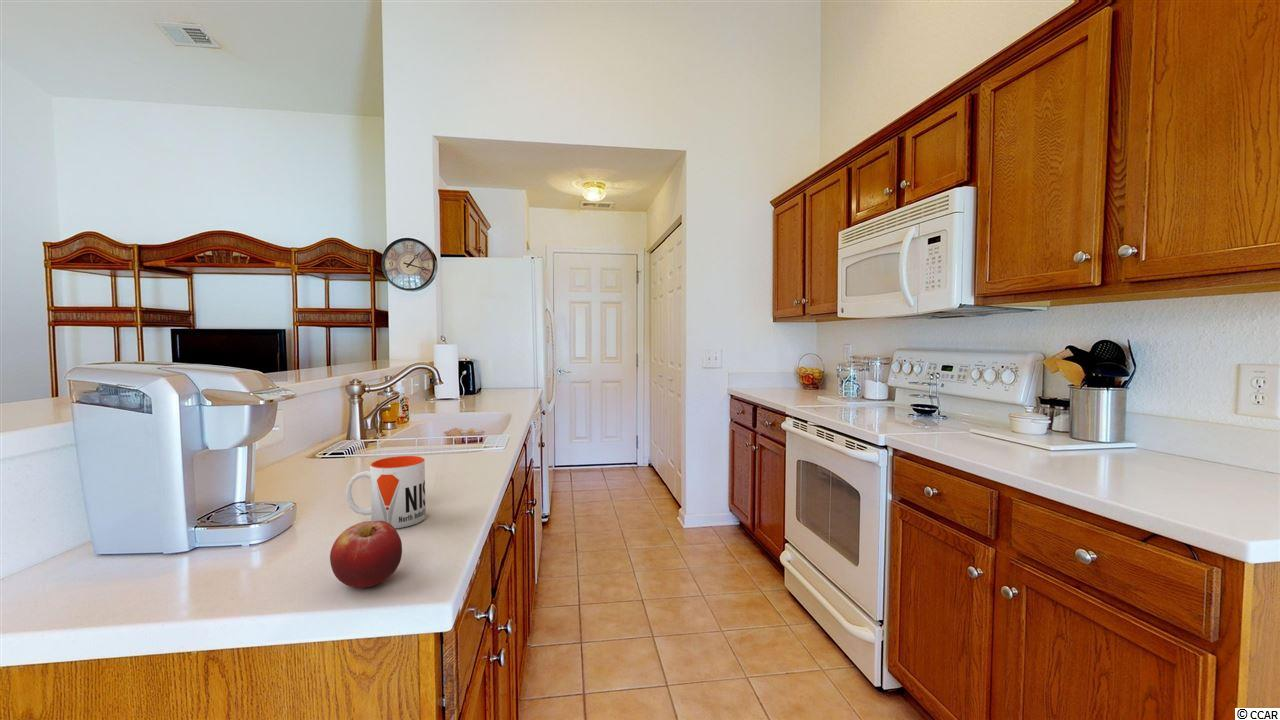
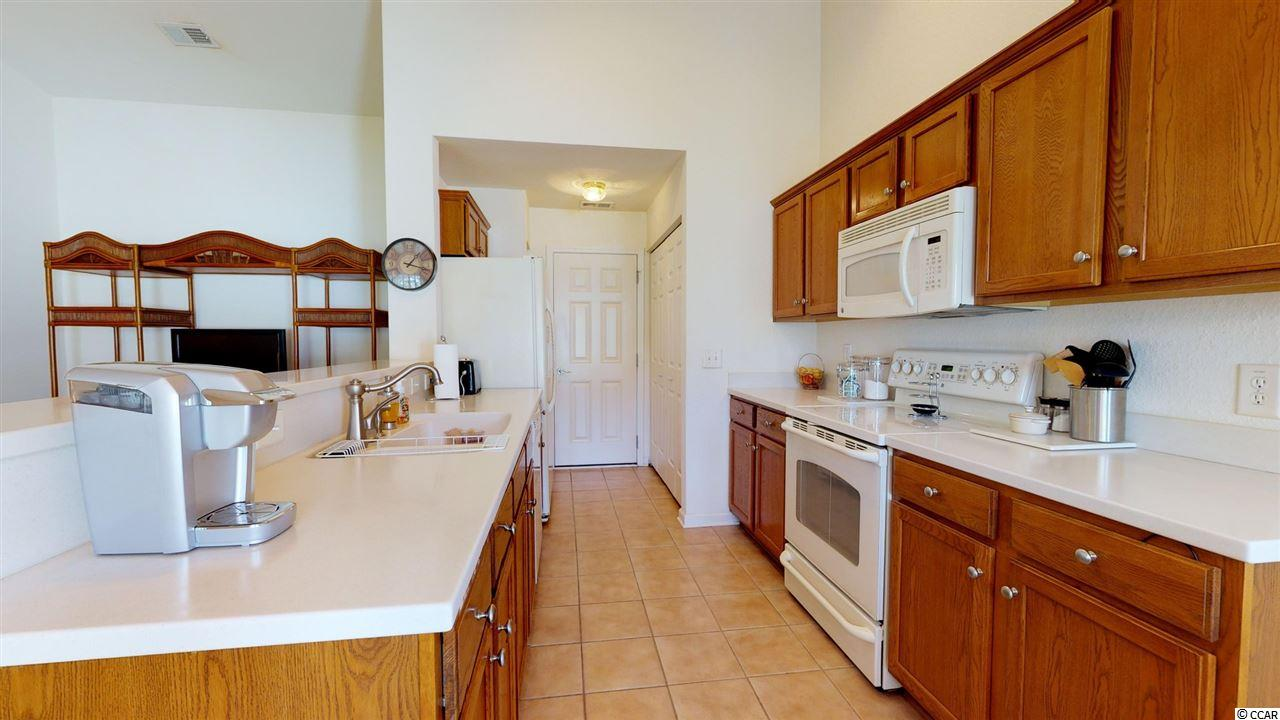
- mug [345,455,427,529]
- fruit [329,520,403,589]
